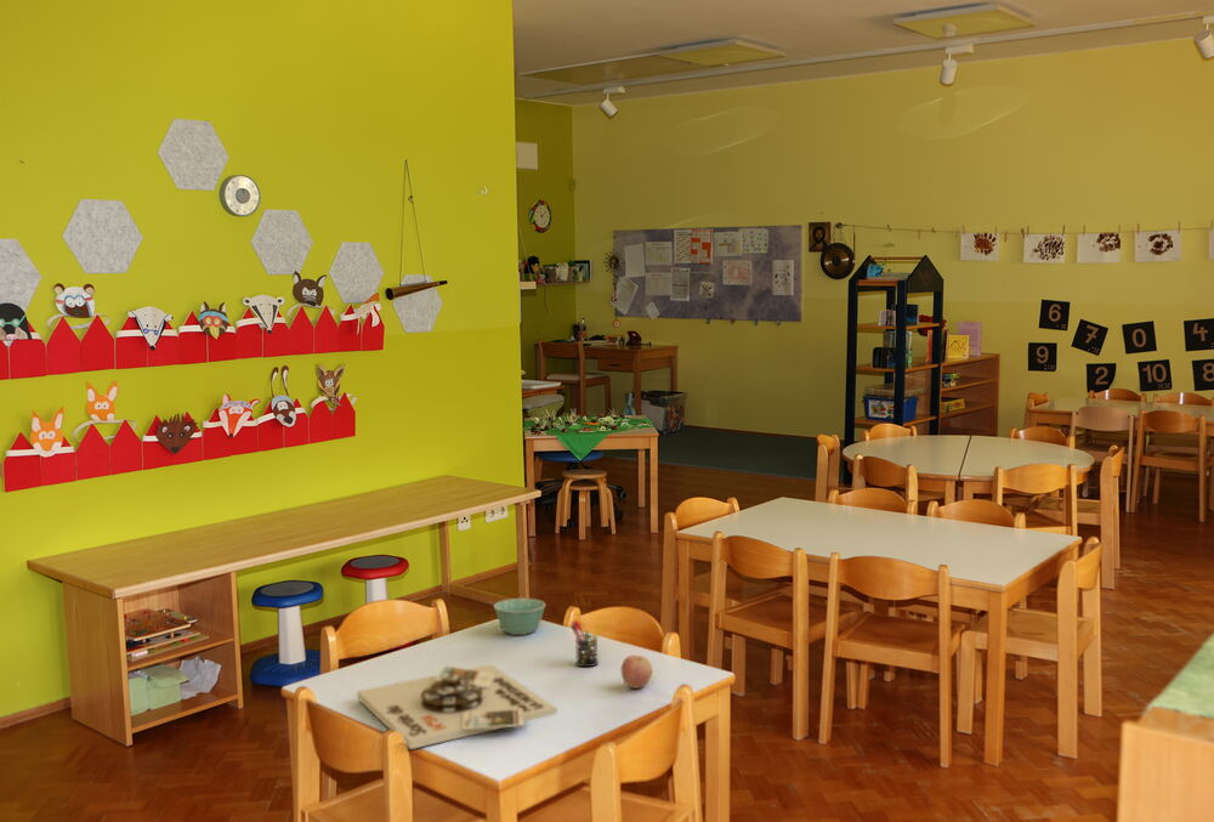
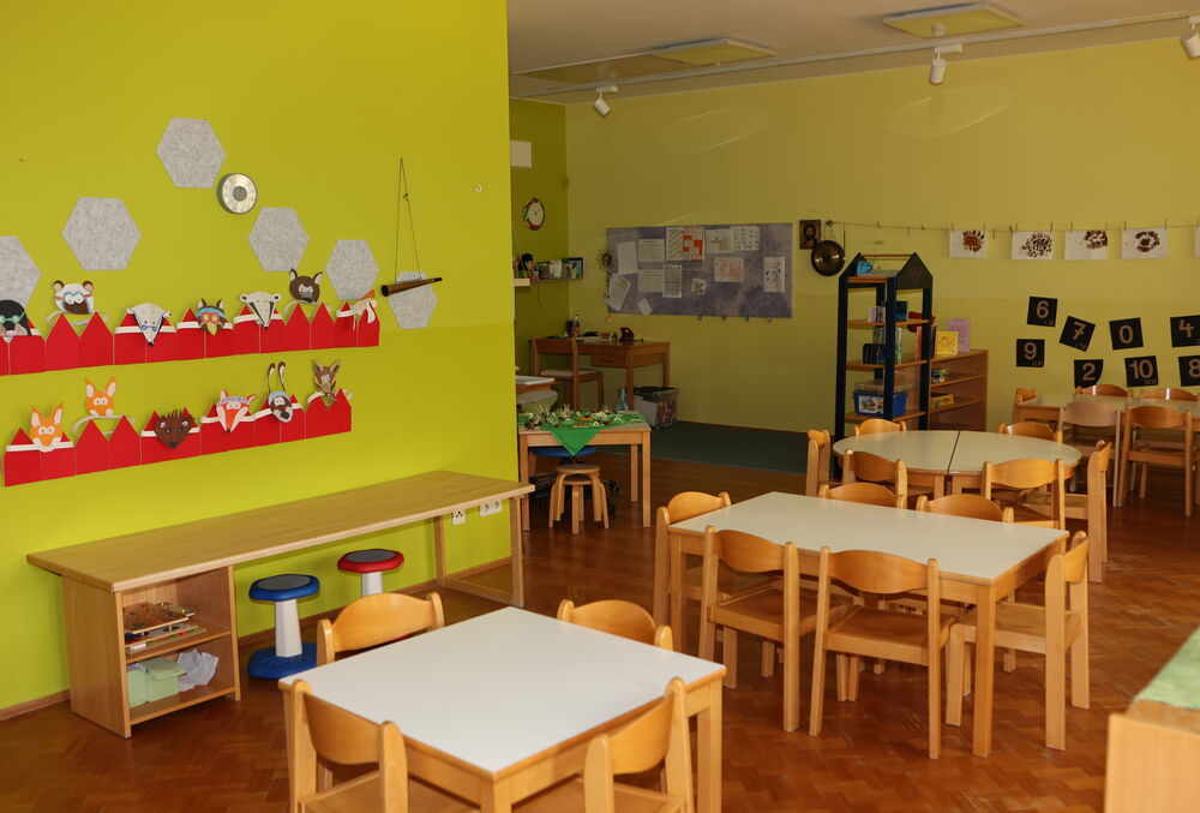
- apple [620,654,653,690]
- board game [356,663,557,750]
- pen holder [569,618,603,668]
- bowl [493,597,546,636]
